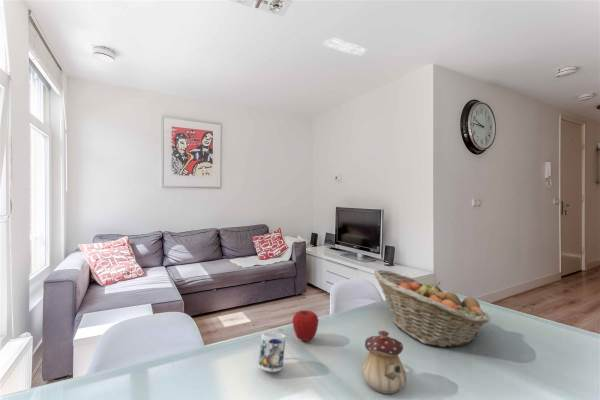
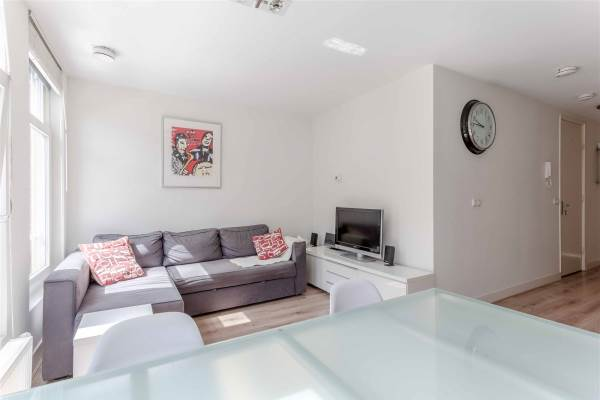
- teapot [361,330,408,395]
- apple [291,309,320,342]
- fruit basket [373,269,491,348]
- mug [257,331,287,373]
